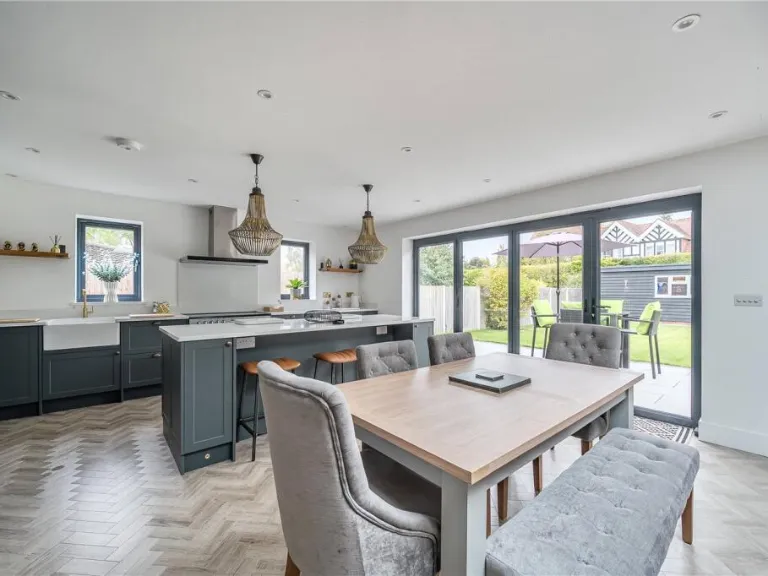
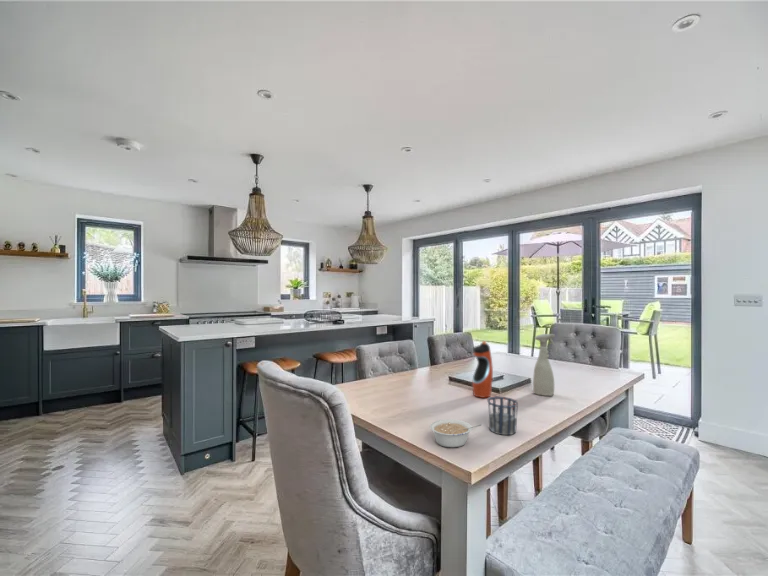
+ cup [487,396,519,436]
+ water bottle [471,340,494,399]
+ legume [429,418,482,449]
+ spray bottle [532,333,556,397]
